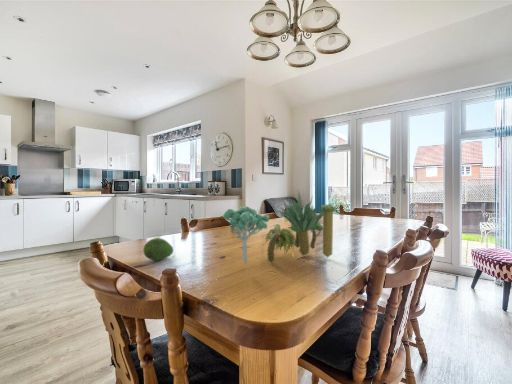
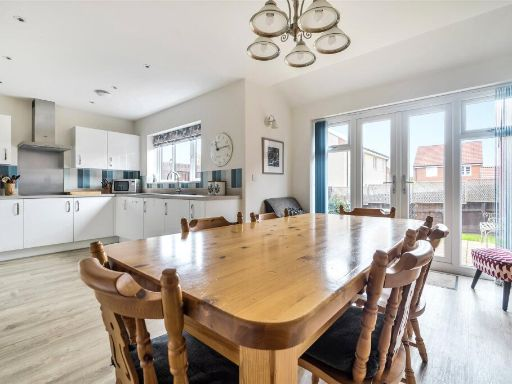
- fruit [142,237,174,262]
- flower bouquet [222,190,337,264]
